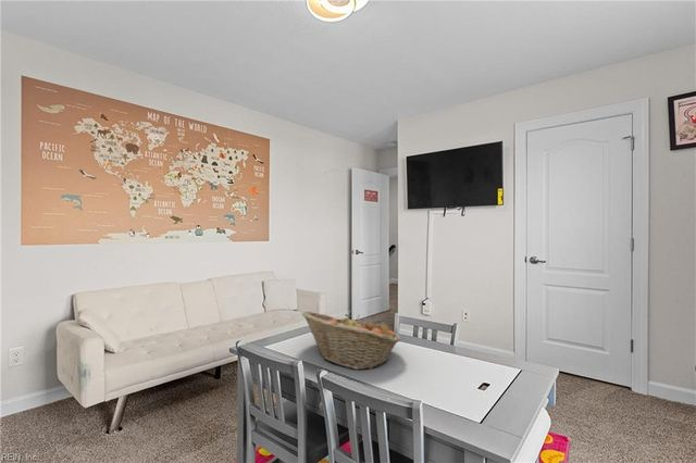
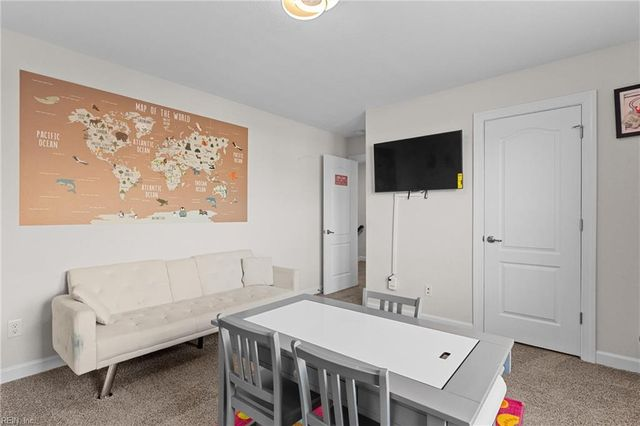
- fruit basket [301,311,401,371]
